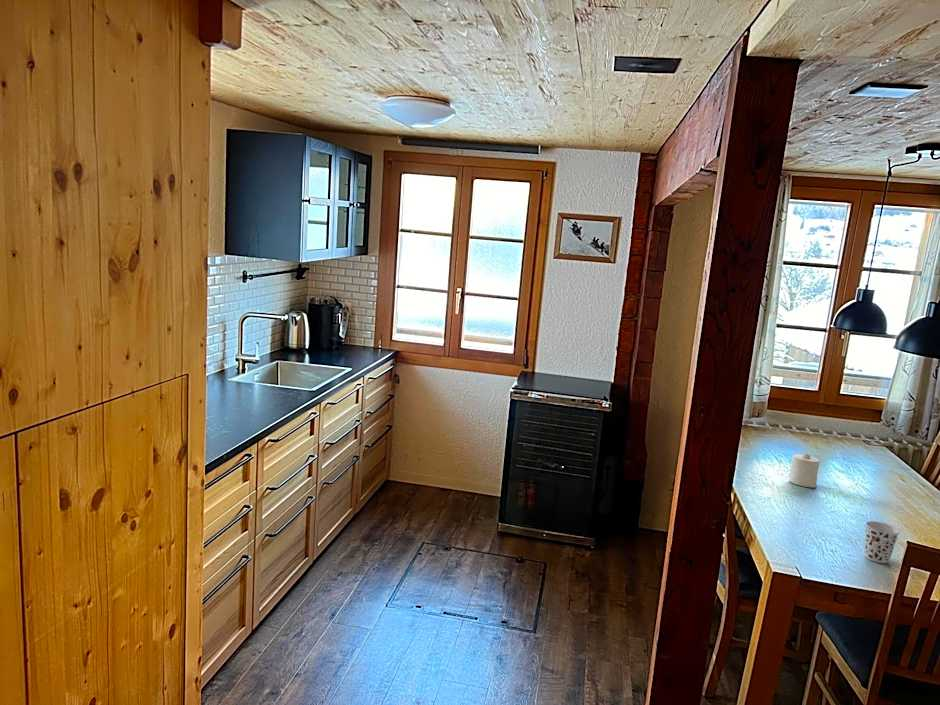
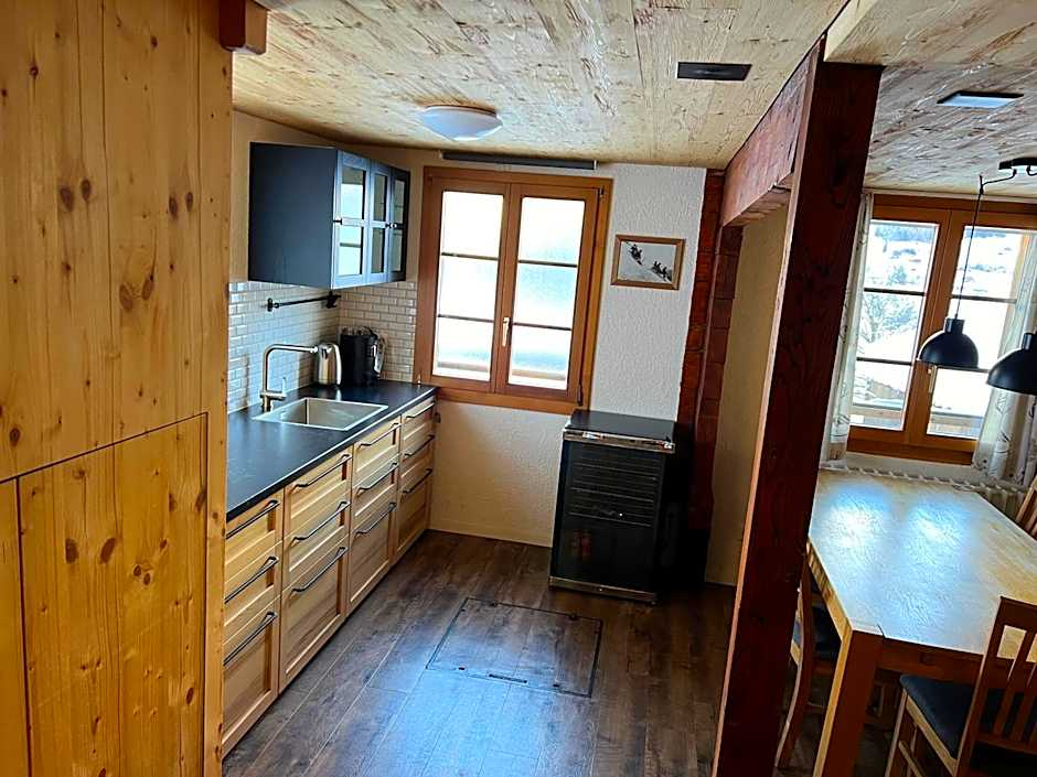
- cup [864,520,901,564]
- candle [788,451,821,489]
